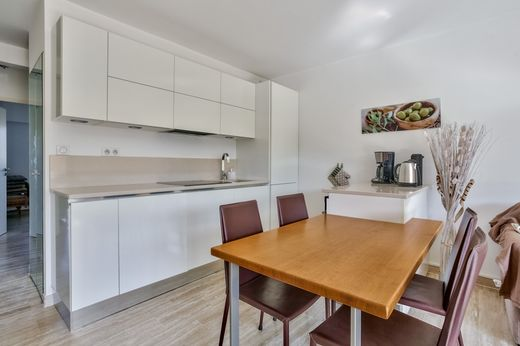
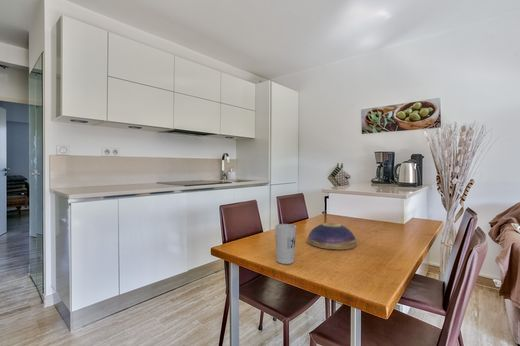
+ cup [274,223,297,265]
+ decorative bowl [306,222,358,250]
